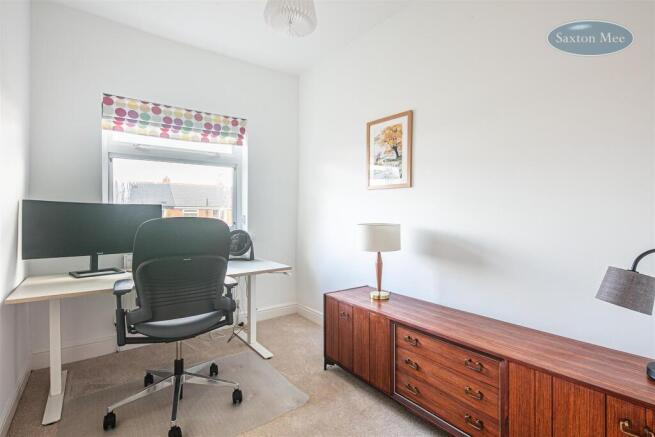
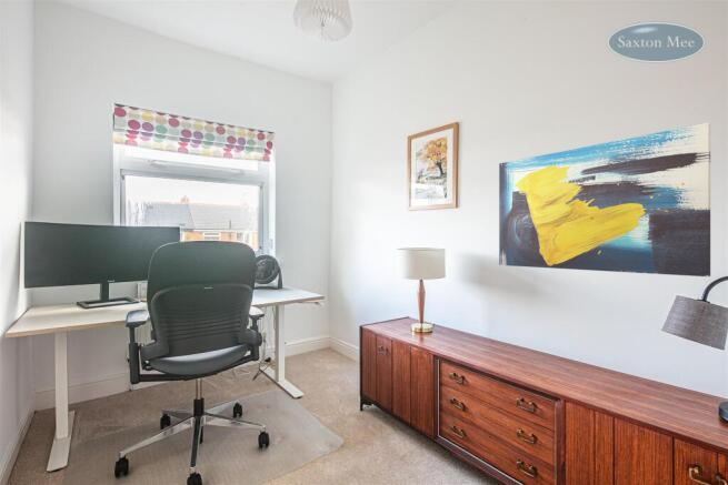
+ wall art [498,122,711,277]
